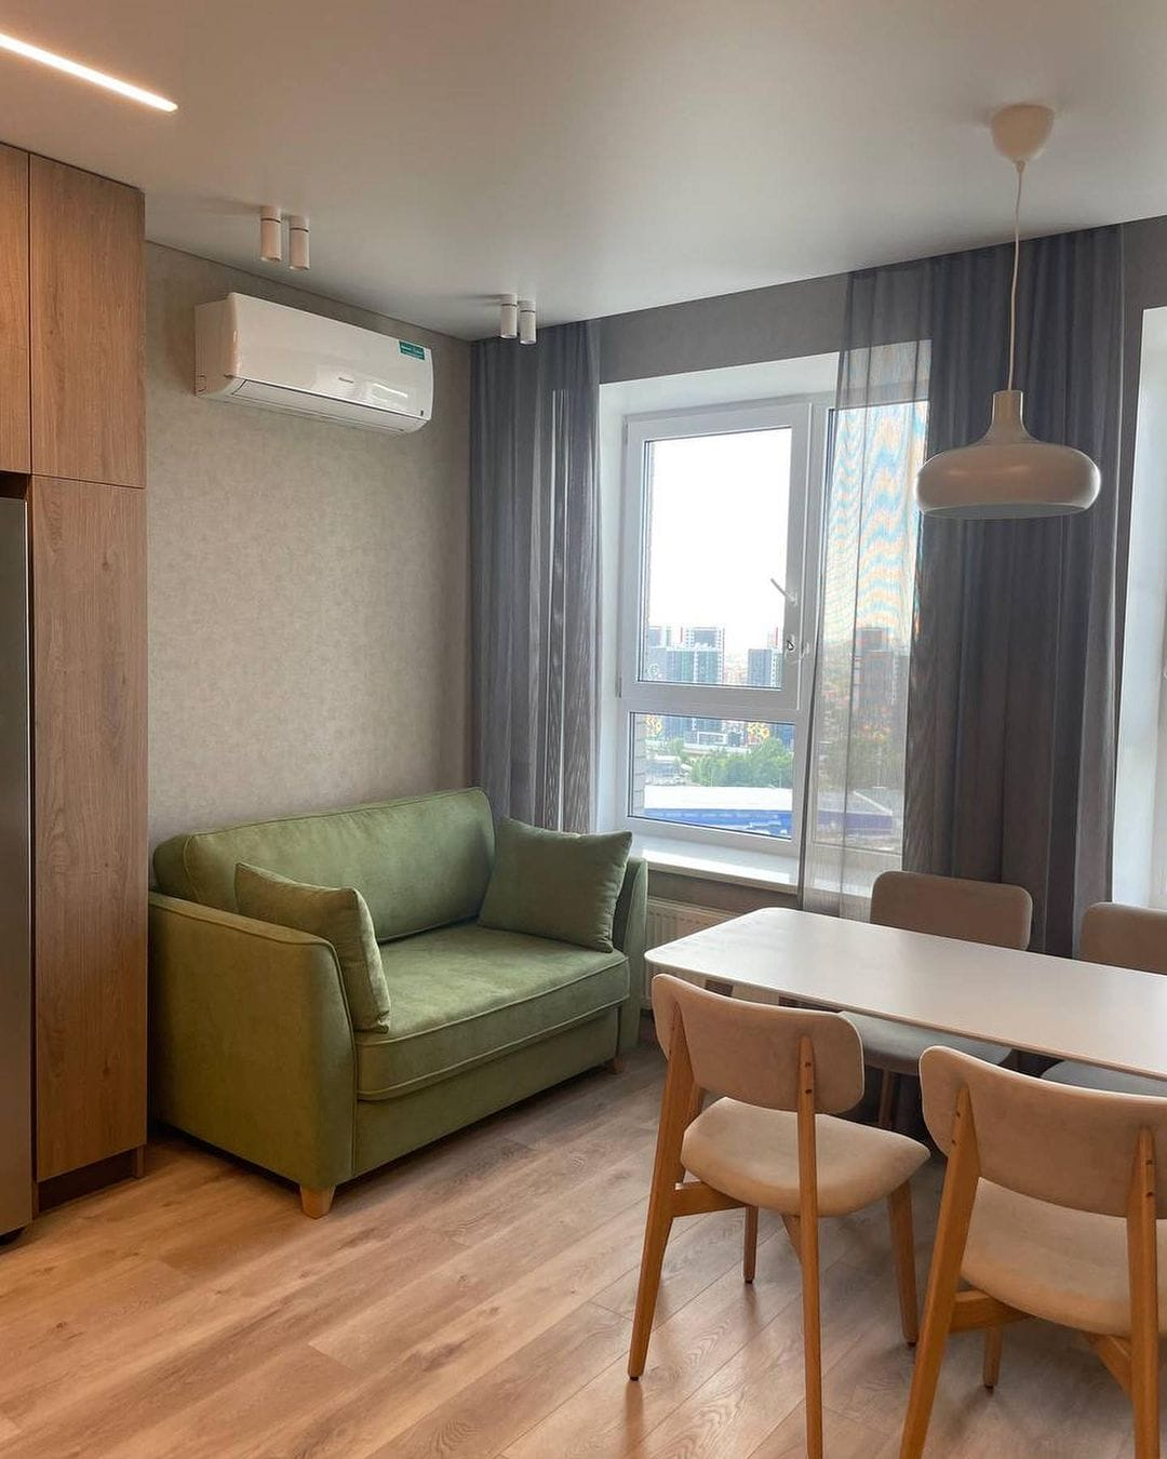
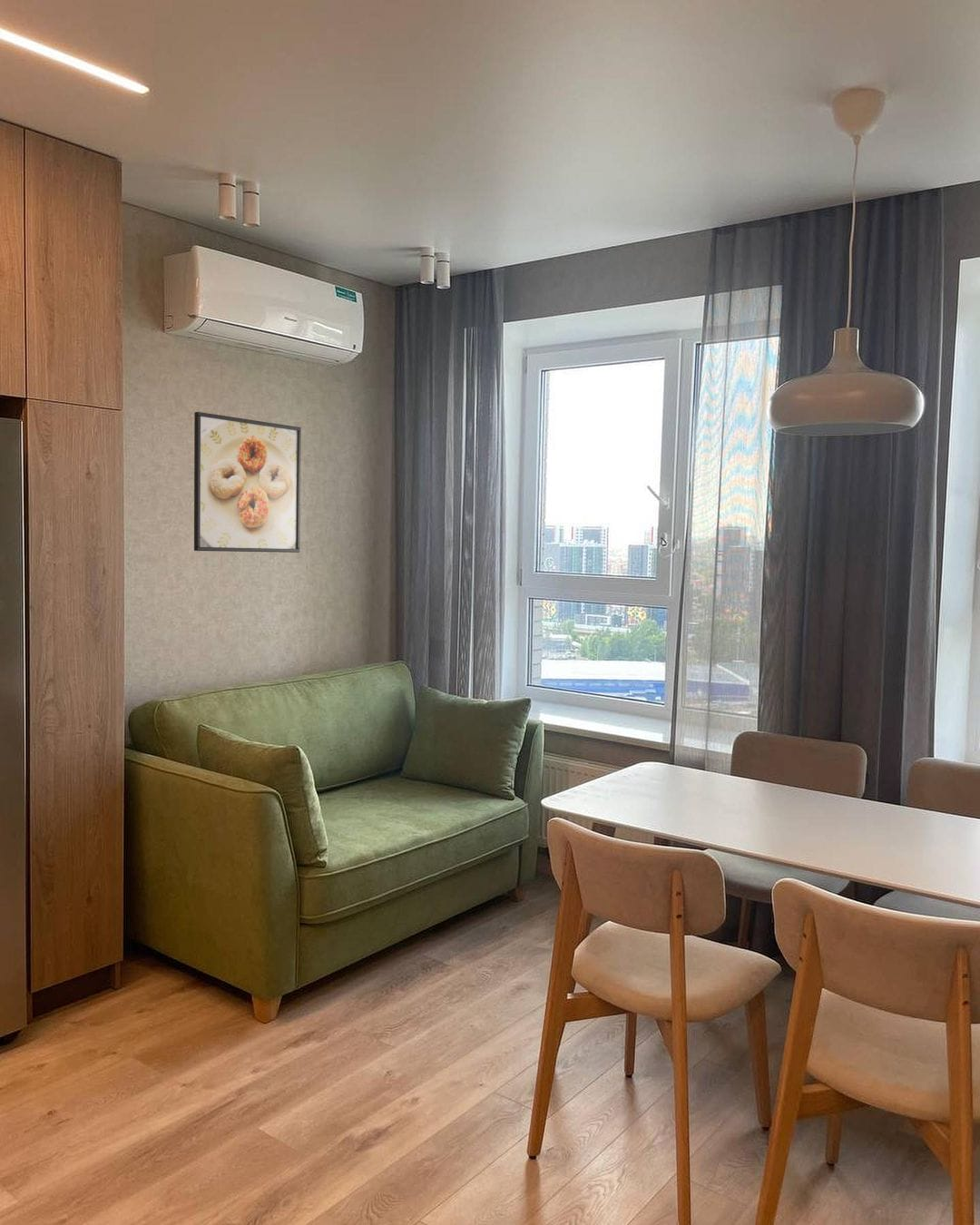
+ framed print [193,411,302,554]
